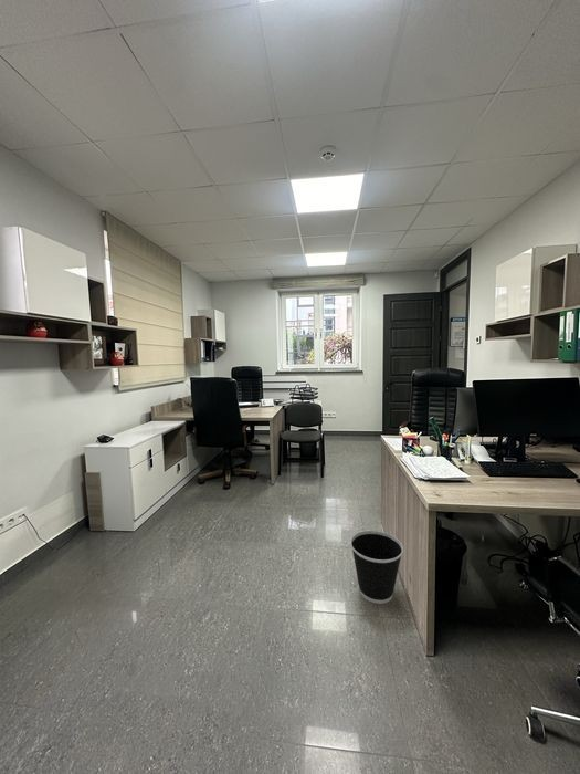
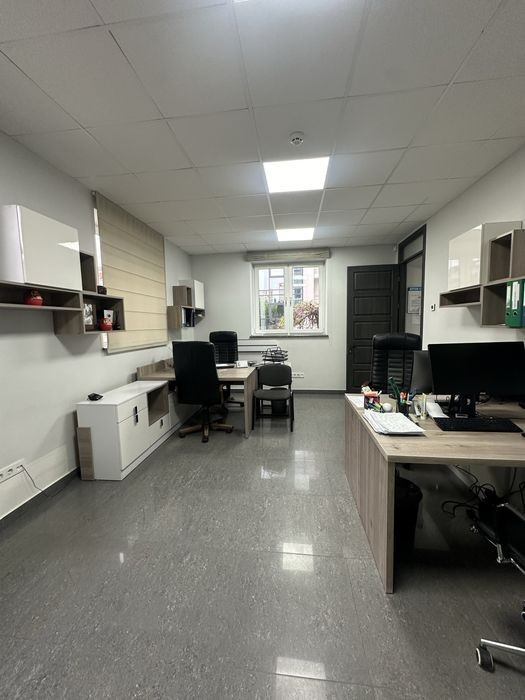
- wastebasket [349,530,404,605]
